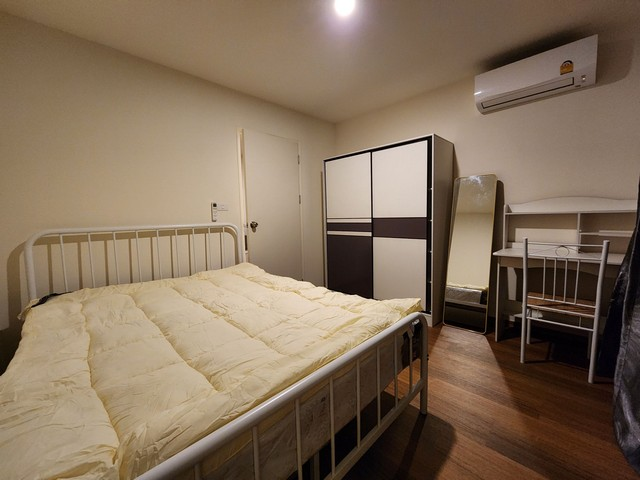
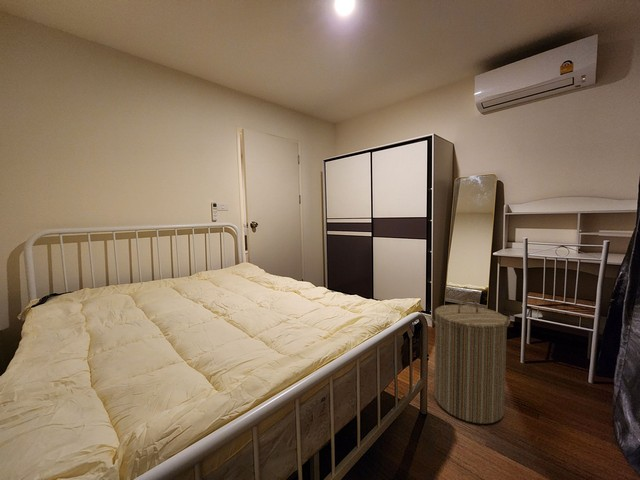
+ laundry hamper [428,298,511,425]
